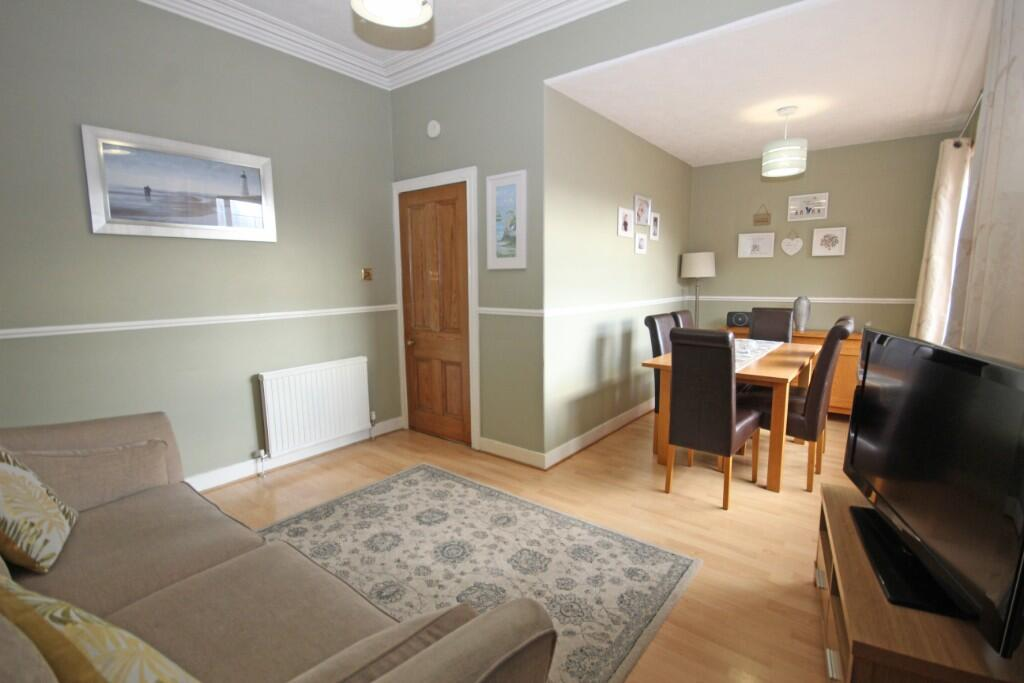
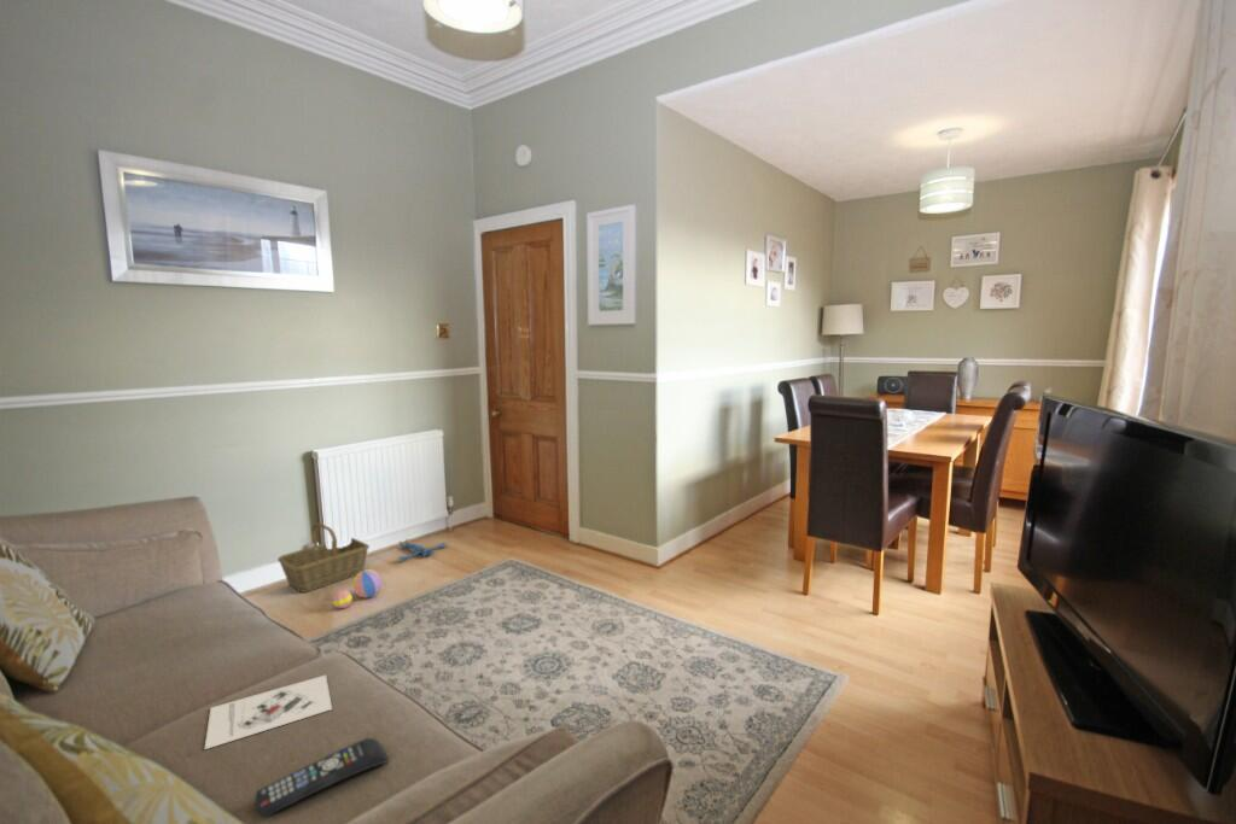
+ plush toy [395,538,449,563]
+ basket [276,522,371,595]
+ ball [332,568,383,609]
+ architectural model [204,674,333,750]
+ remote control [255,737,390,818]
